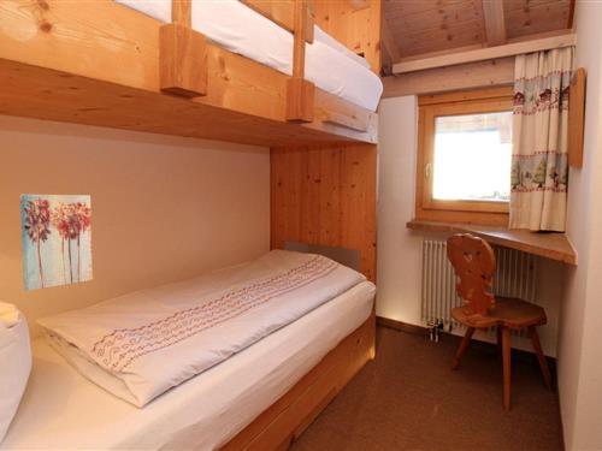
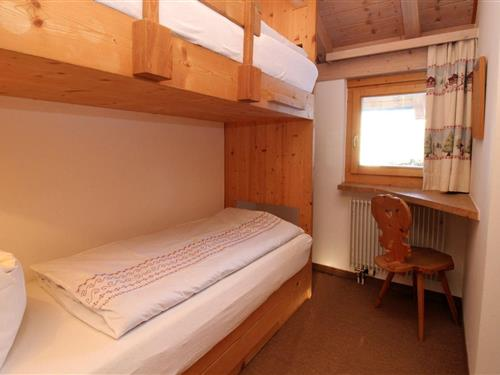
- wall art [19,194,94,292]
